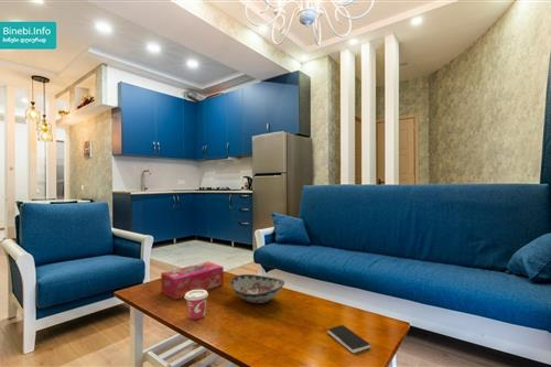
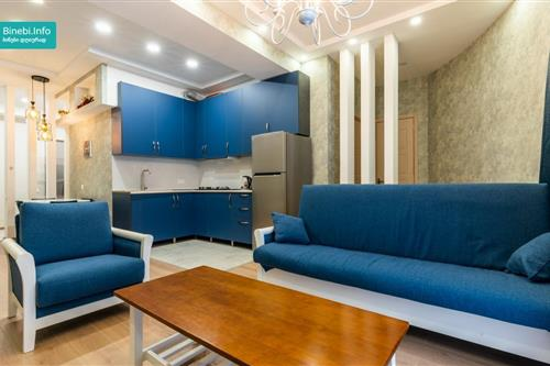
- decorative bowl [229,273,285,304]
- cup [184,290,209,321]
- tissue box [160,260,225,301]
- smartphone [326,324,371,354]
